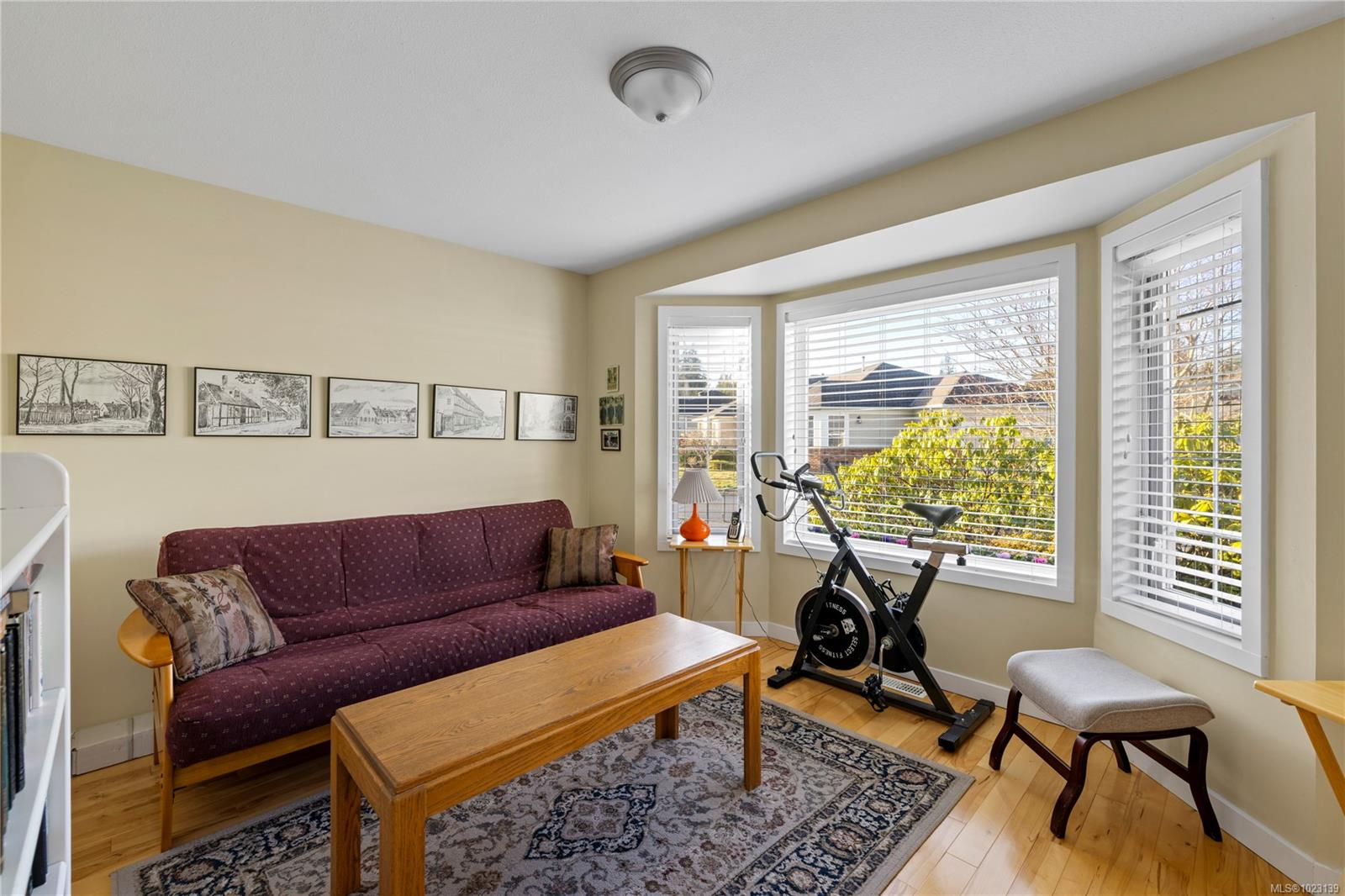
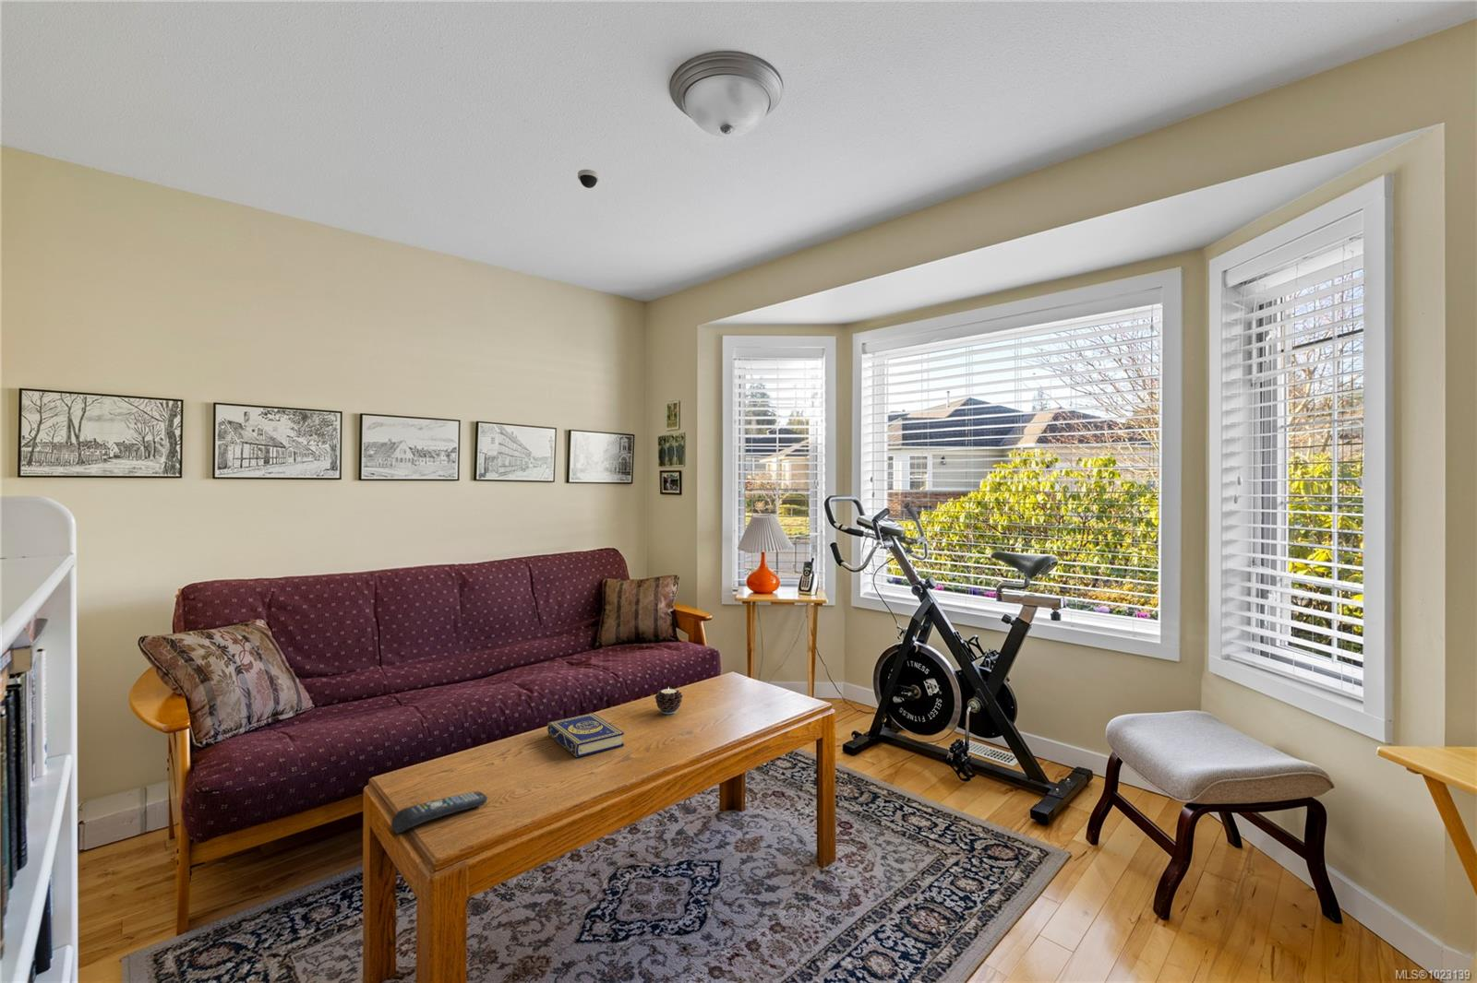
+ candle [653,686,684,714]
+ dome security camera [577,169,600,189]
+ book [547,712,625,758]
+ remote control [390,790,489,835]
